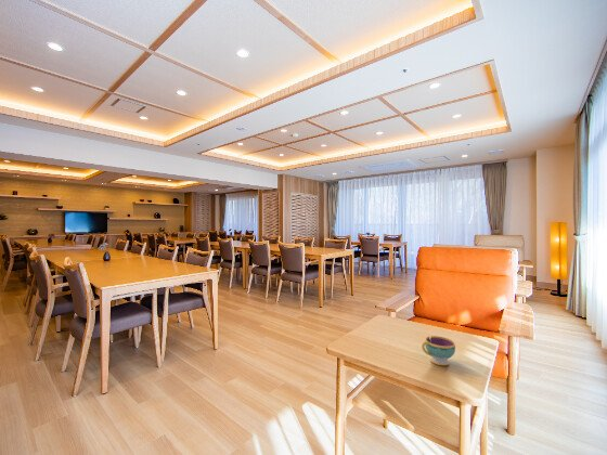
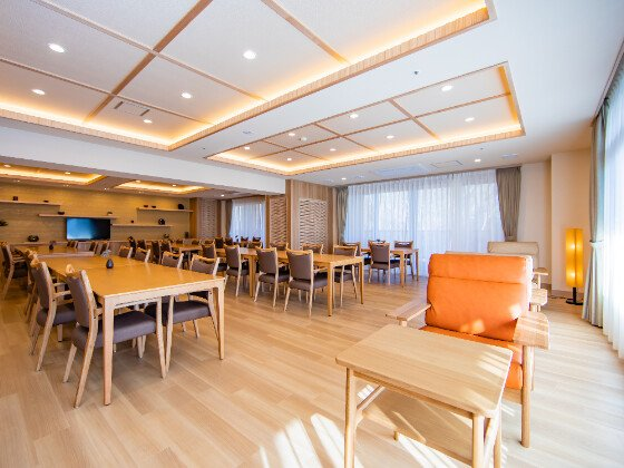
- teacup [421,335,456,366]
